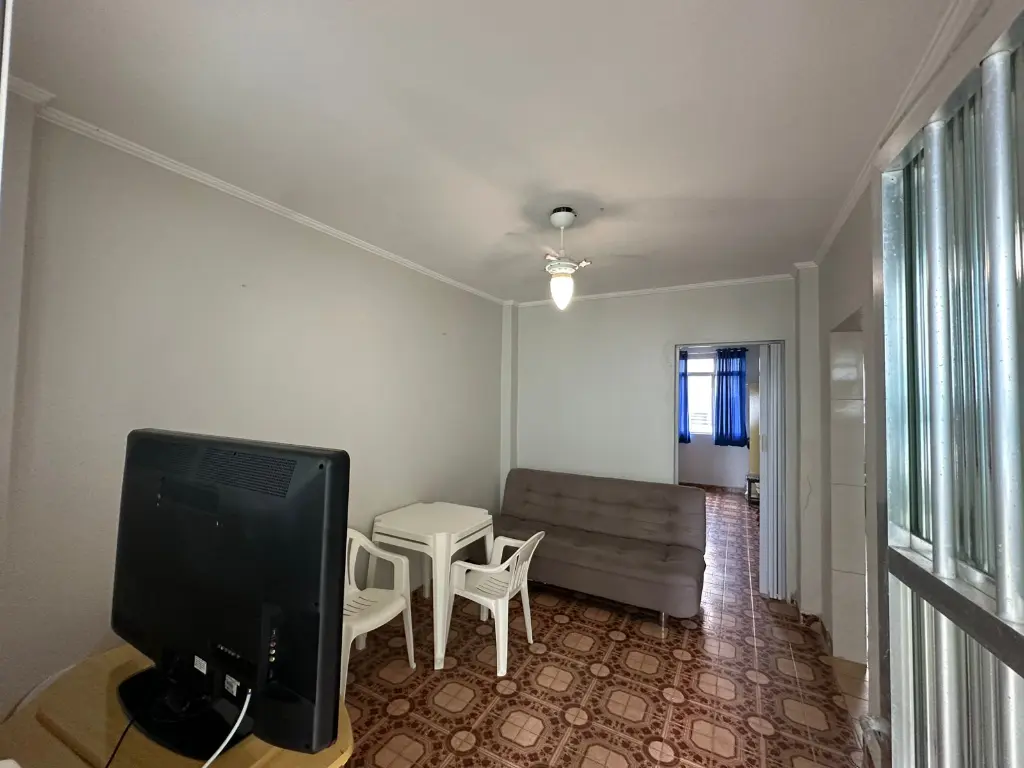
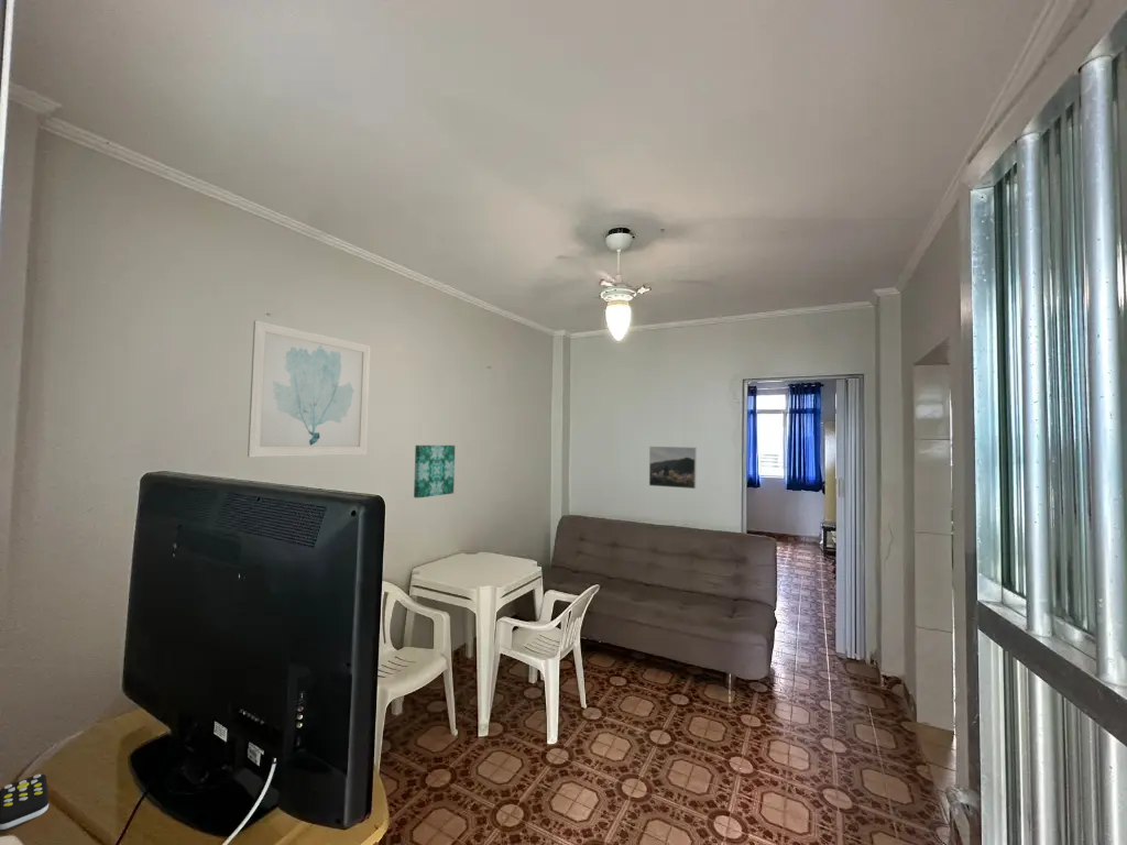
+ wall art [413,445,456,500]
+ wall art [247,319,372,458]
+ remote control [0,773,50,831]
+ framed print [648,446,697,490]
